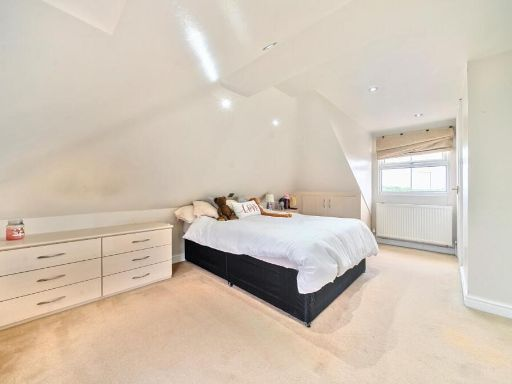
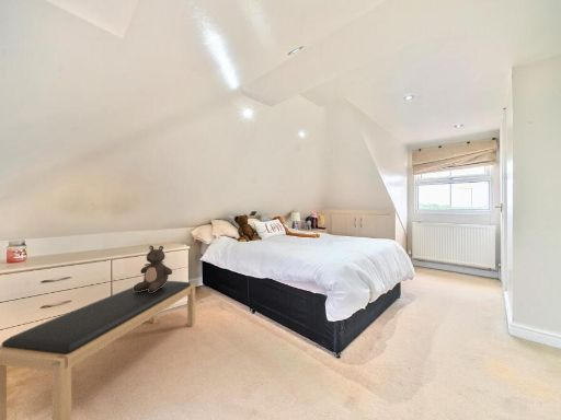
+ bench [0,280,196,420]
+ teddy bear [133,245,173,292]
